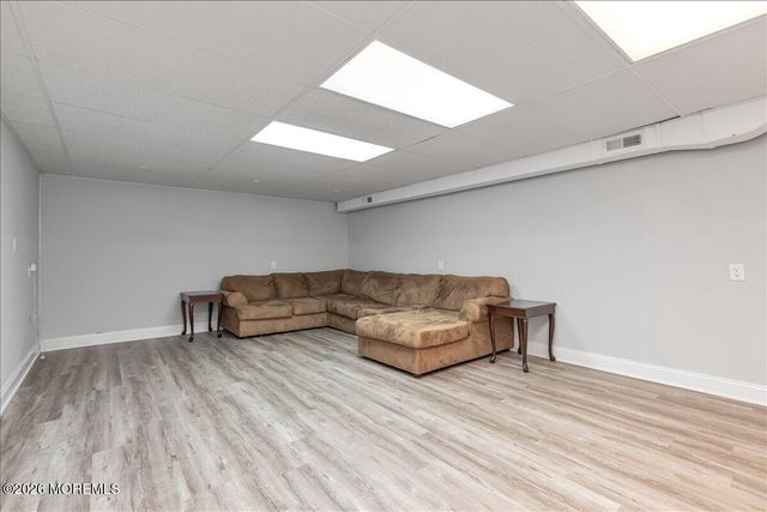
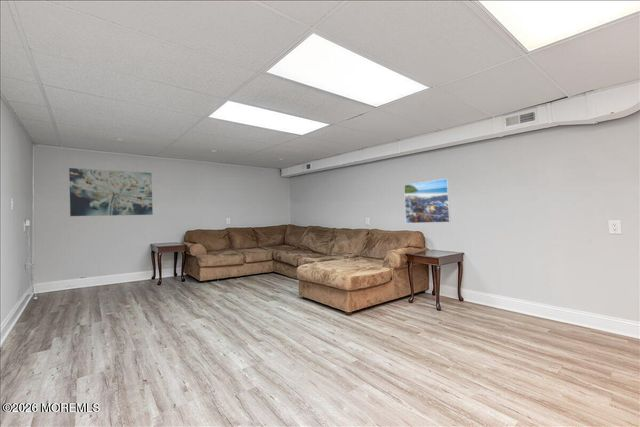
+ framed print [403,178,452,224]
+ wall art [68,167,154,217]
